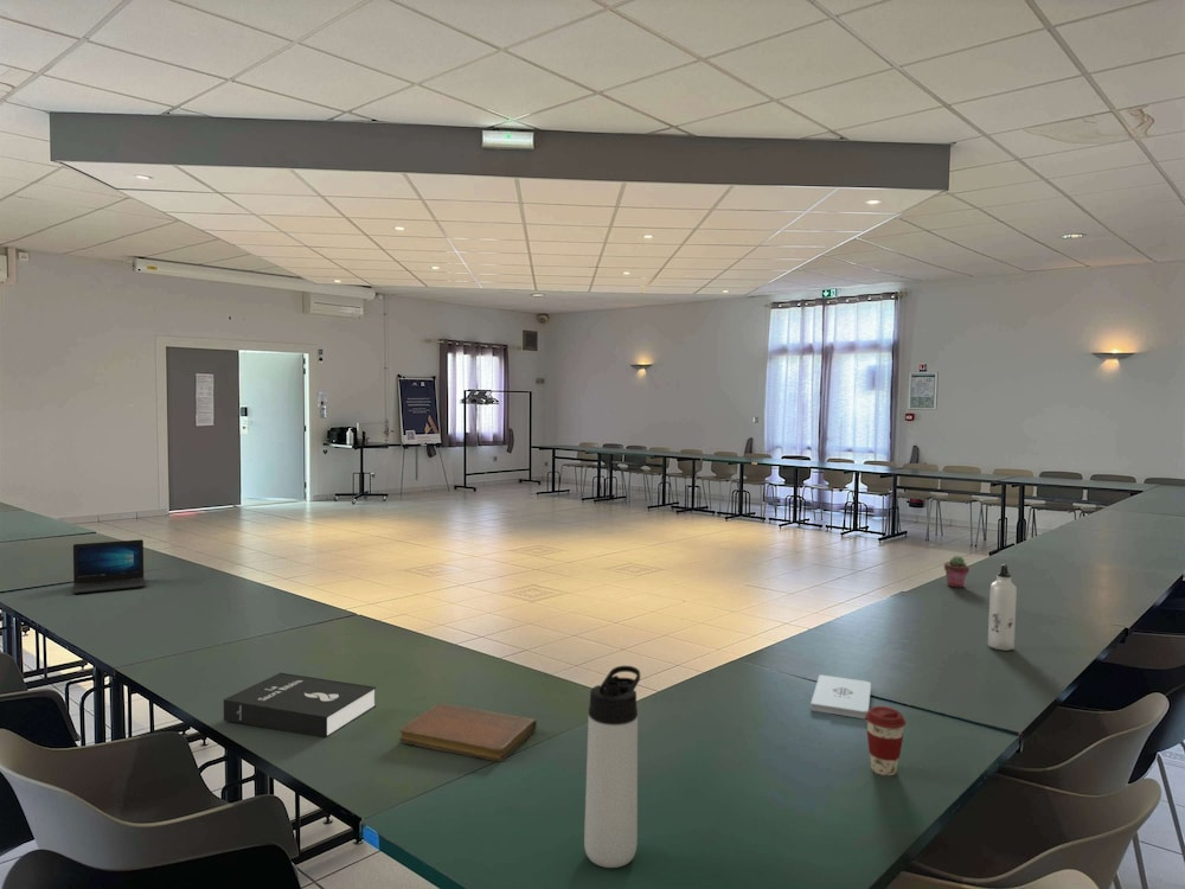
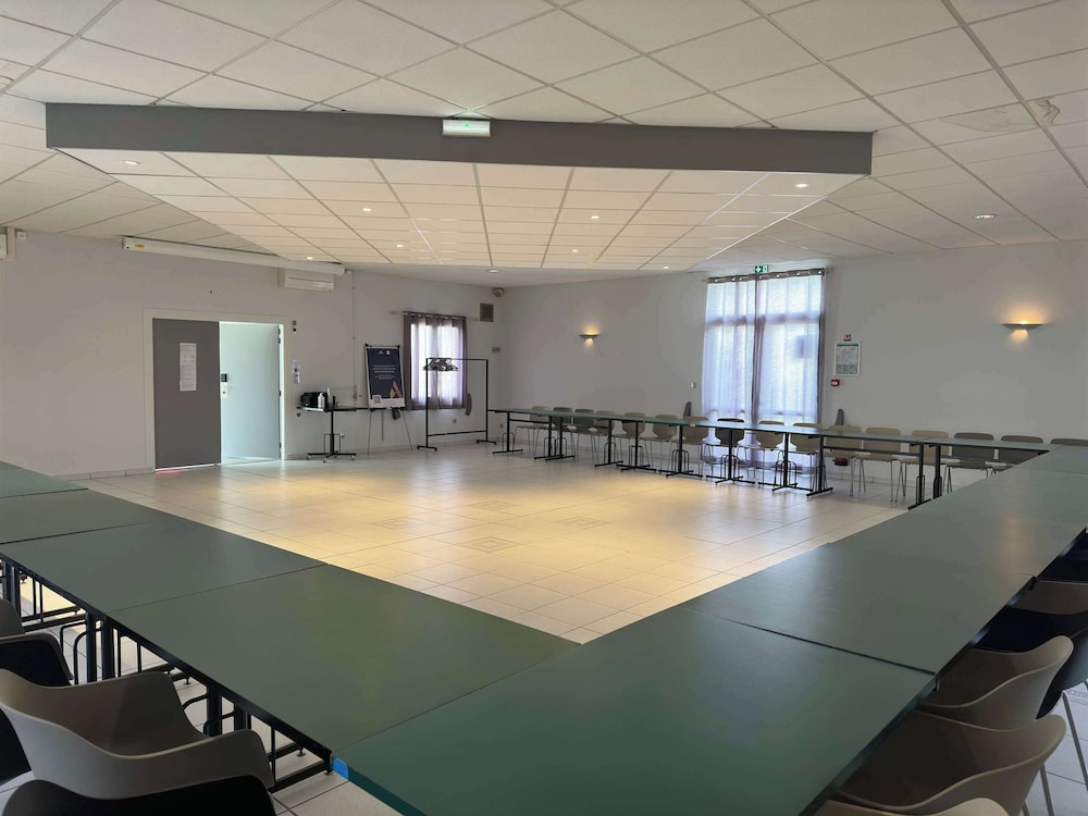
- water bottle [987,563,1018,652]
- coffee cup [864,705,907,776]
- potted succulent [943,555,971,588]
- notebook [398,703,538,763]
- booklet [223,672,377,738]
- laptop [71,538,147,595]
- thermos bottle [583,665,641,869]
- notepad [809,673,872,719]
